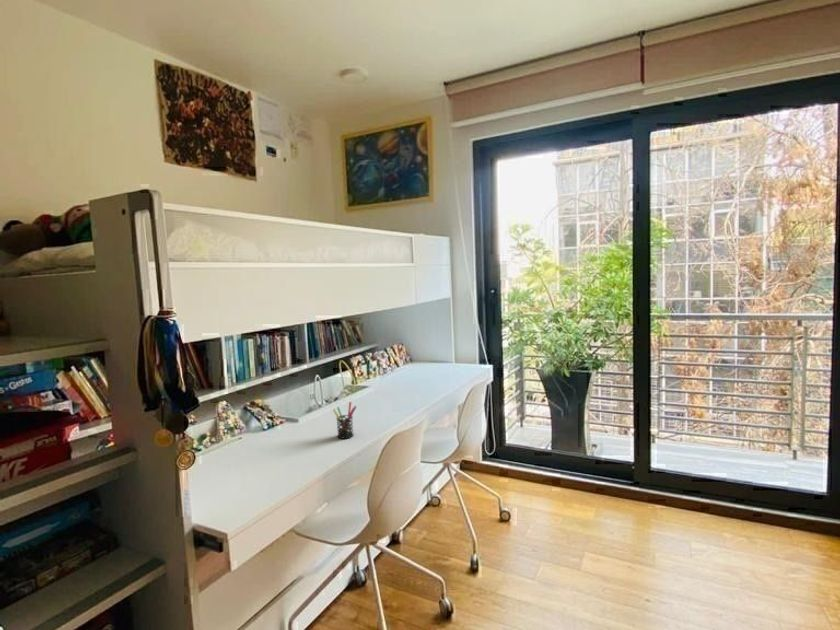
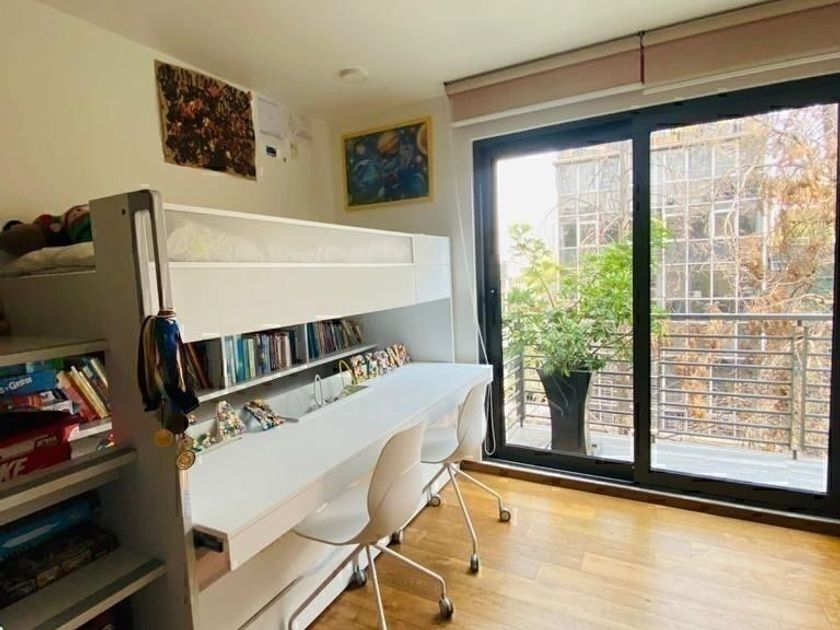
- pen holder [332,401,357,440]
